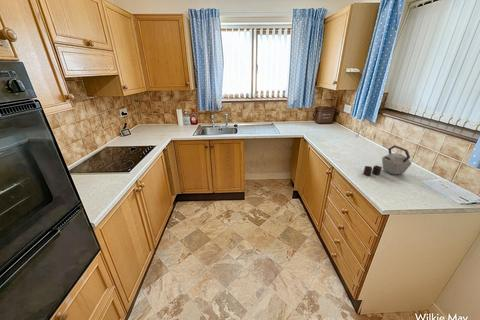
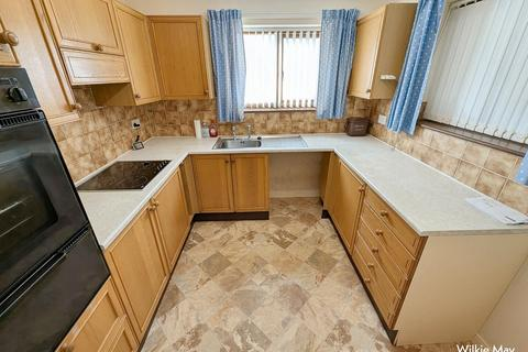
- kettle [363,144,413,176]
